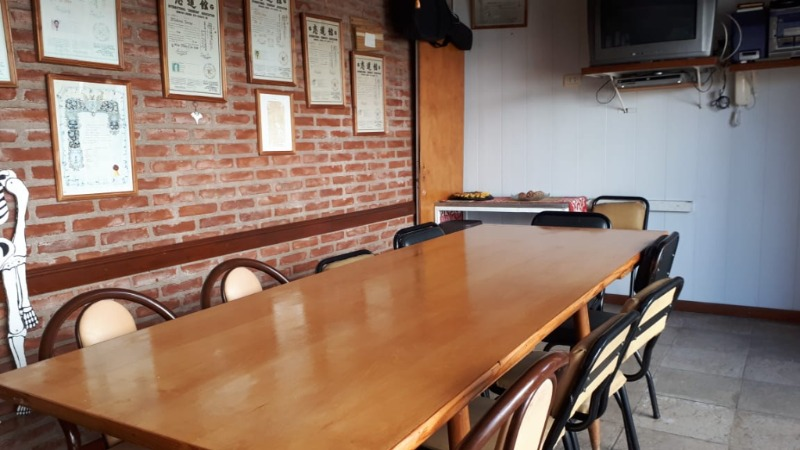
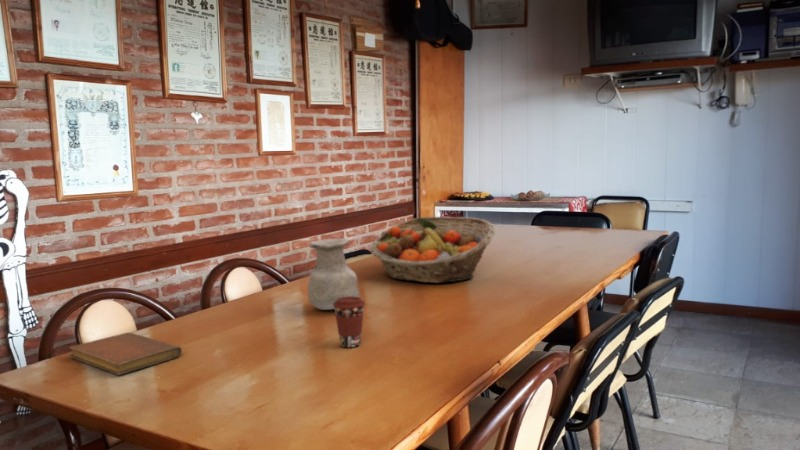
+ fruit basket [370,216,496,284]
+ notebook [68,332,183,376]
+ vase [307,238,361,311]
+ coffee cup [333,297,366,348]
